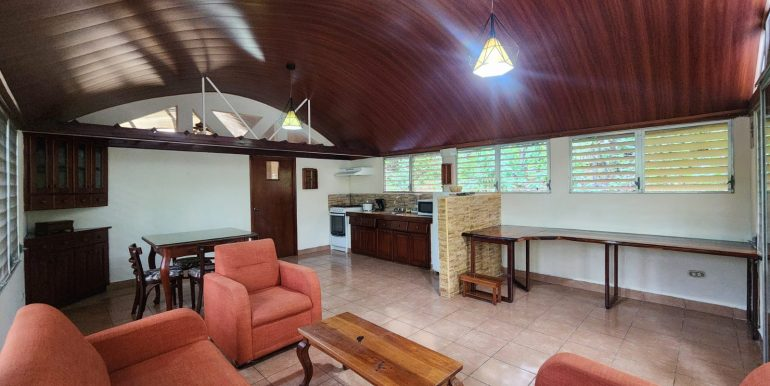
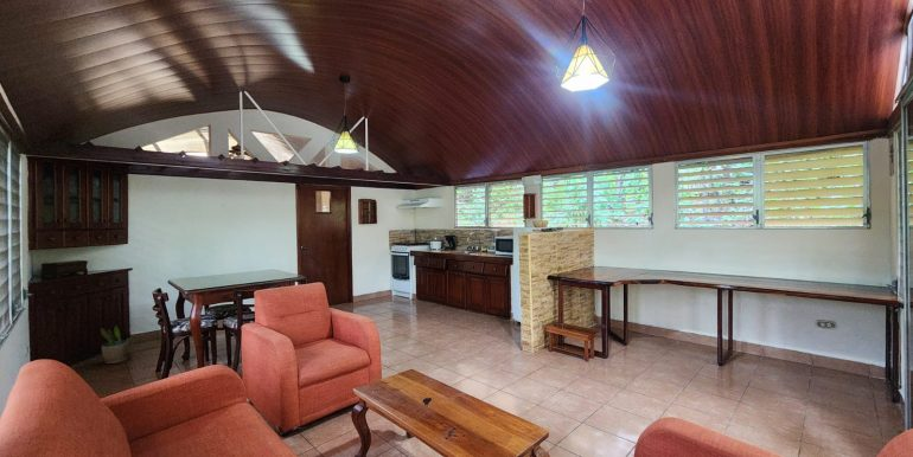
+ potted plant [100,324,129,365]
